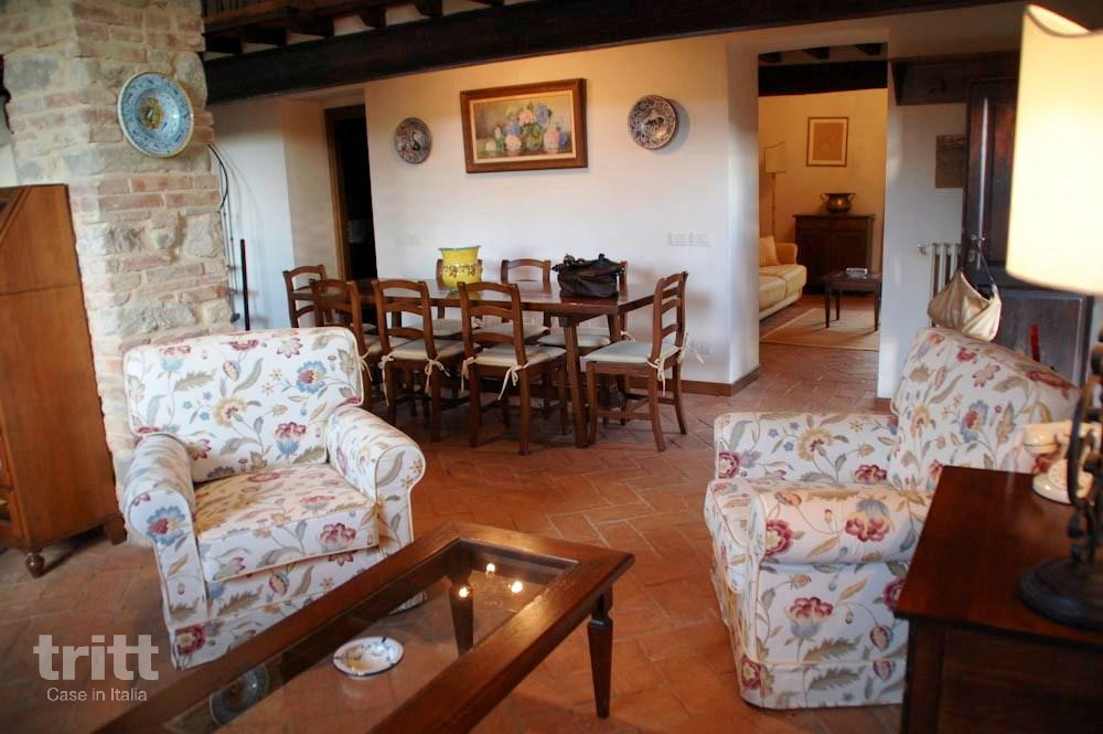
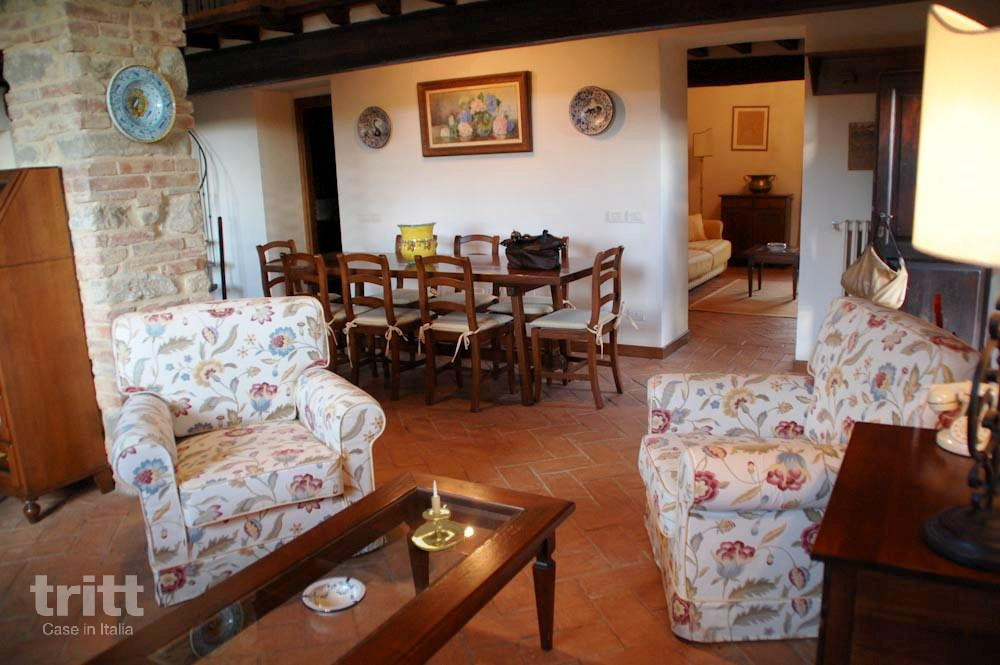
+ candle holder [411,479,465,553]
